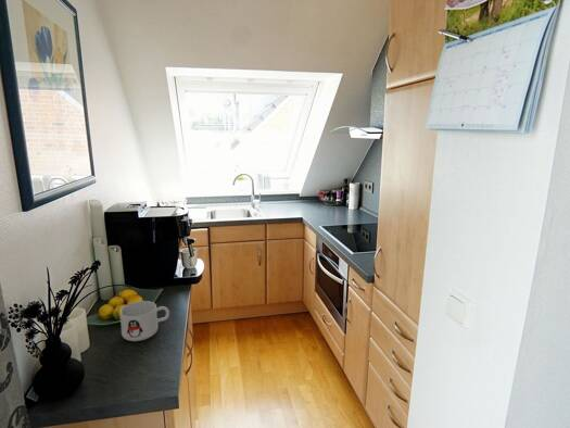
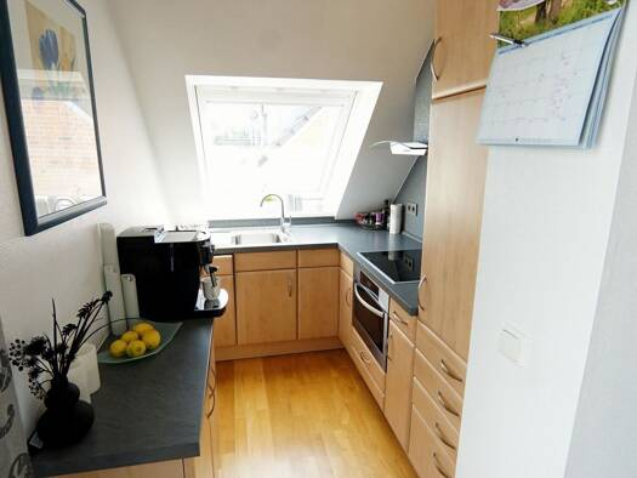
- mug [118,300,170,342]
